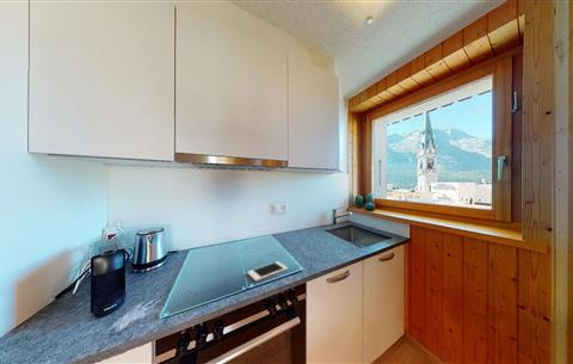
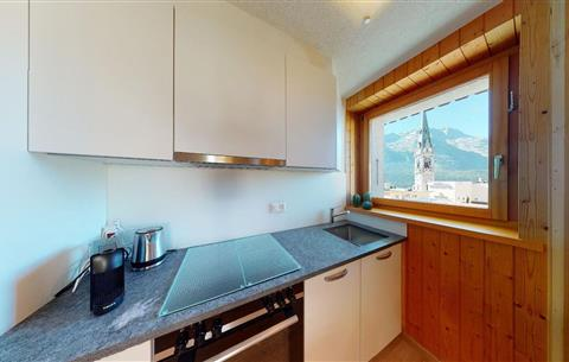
- cell phone [246,260,289,283]
